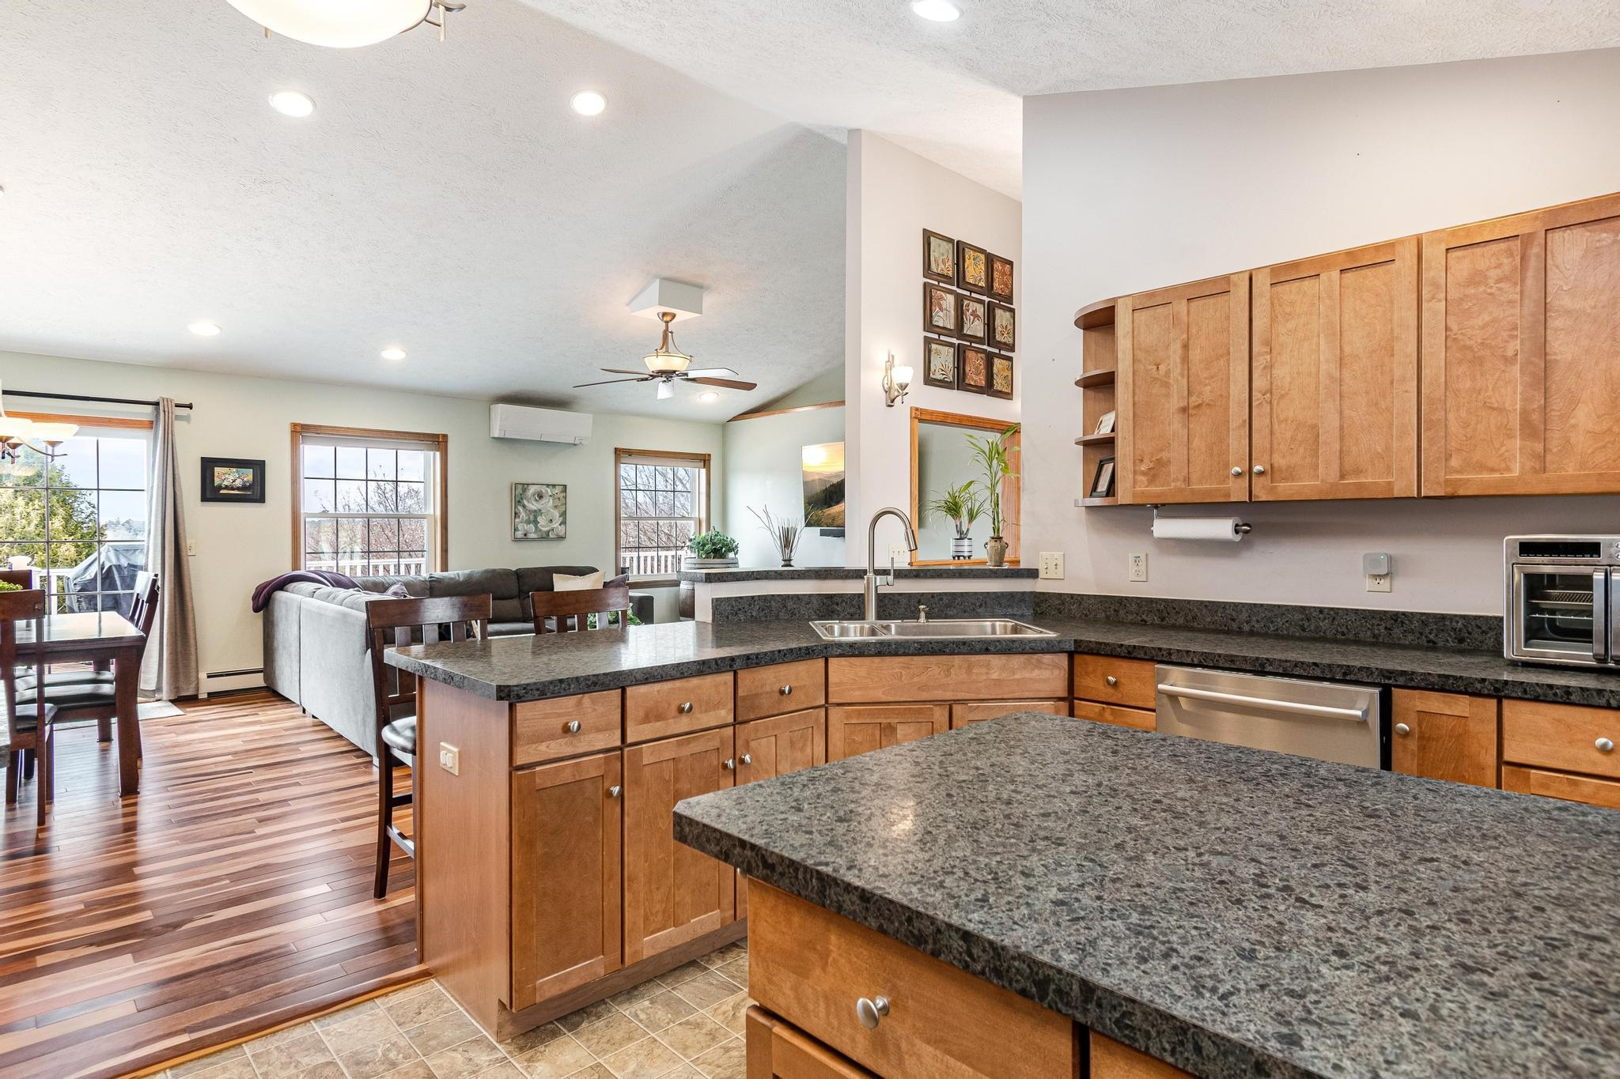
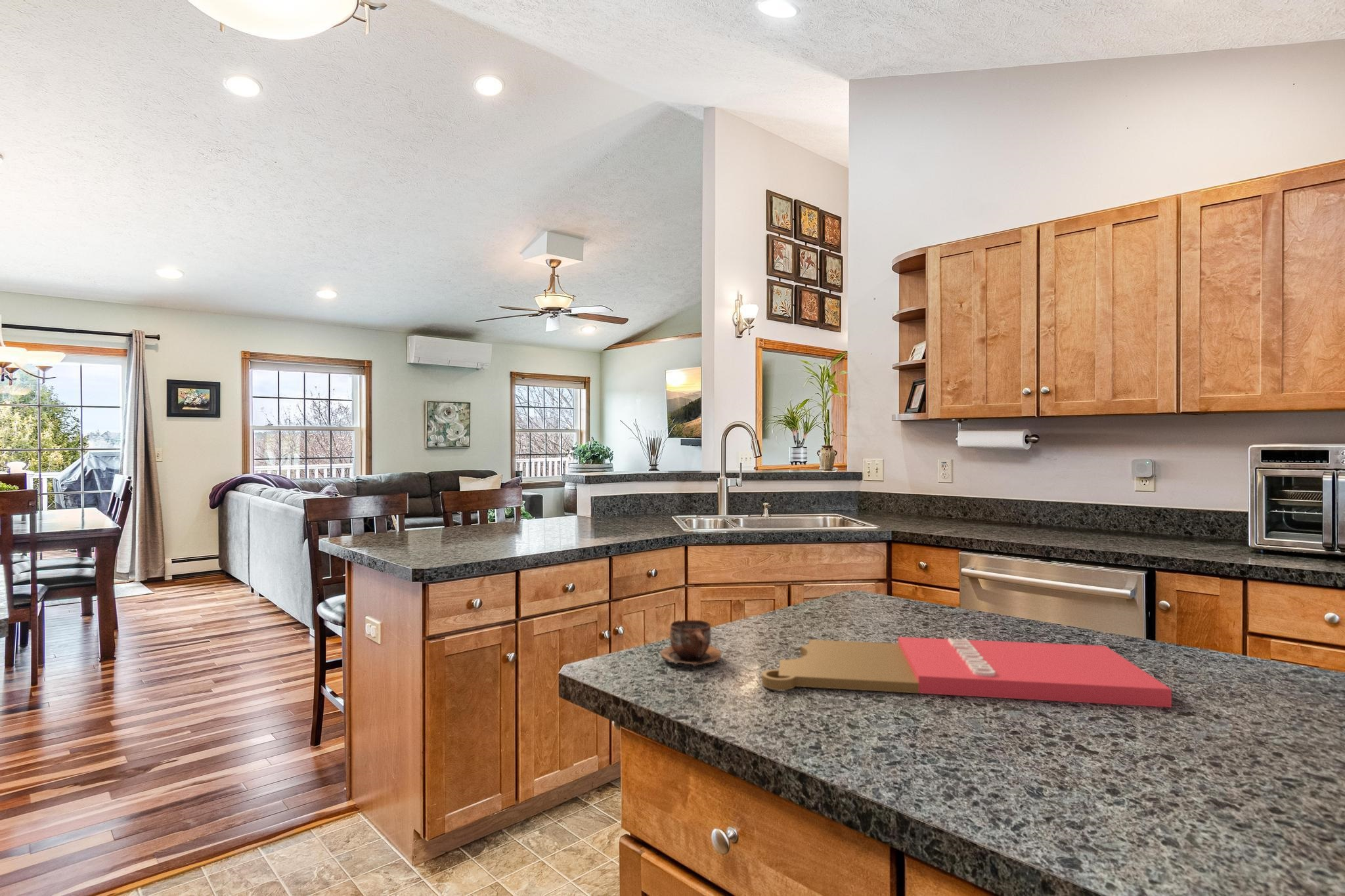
+ cup [660,620,722,667]
+ cutting board [761,636,1172,708]
